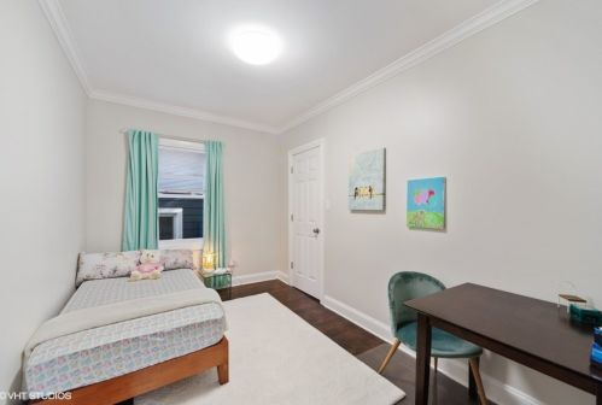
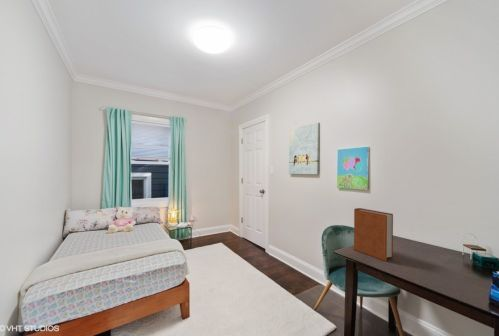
+ book [353,207,394,262]
